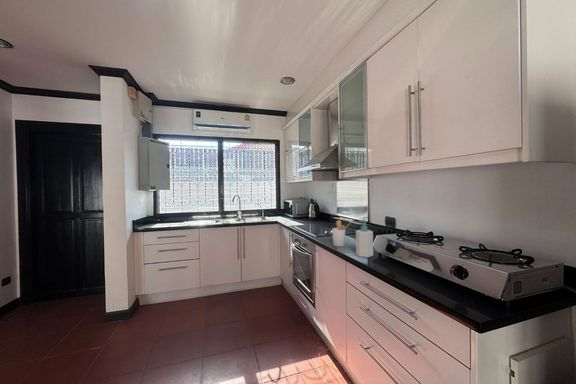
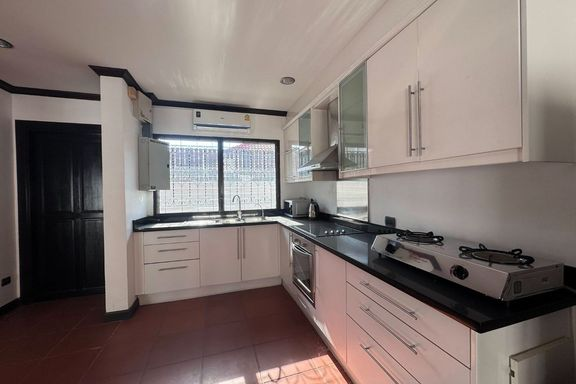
- soap bottle [355,219,374,258]
- utensil holder [331,219,352,247]
